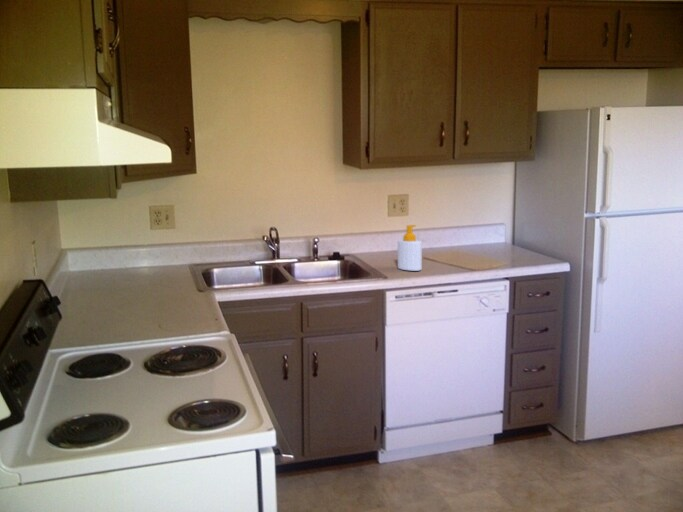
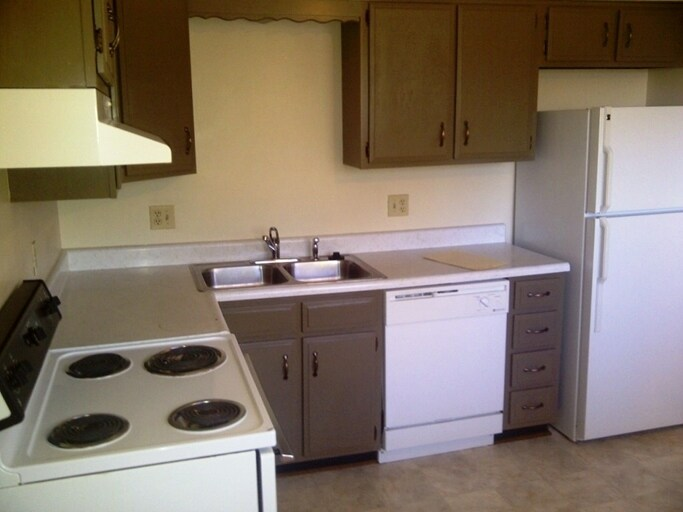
- soap bottle [397,224,423,272]
